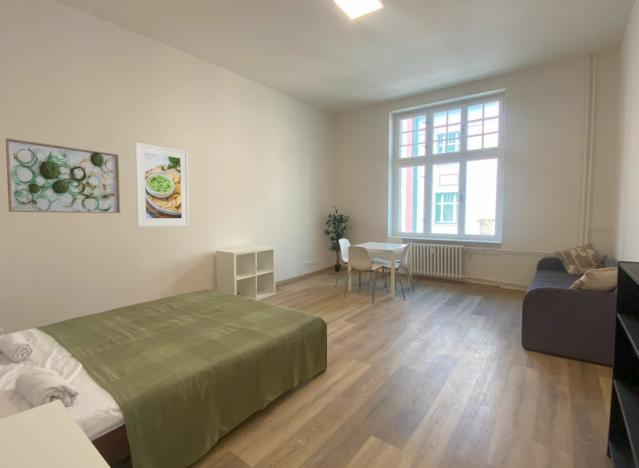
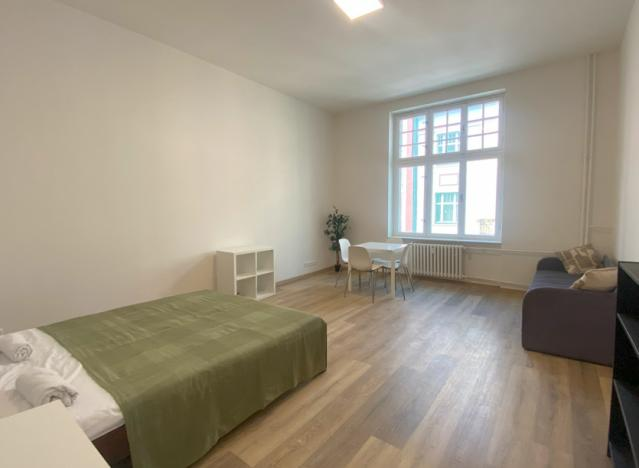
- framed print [134,142,190,228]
- wall art [5,137,121,214]
